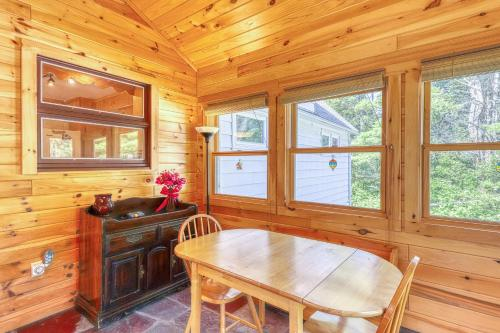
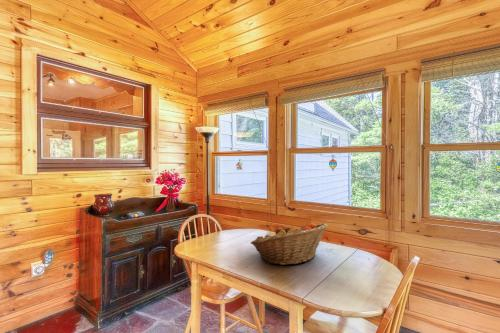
+ fruit basket [250,222,329,266]
